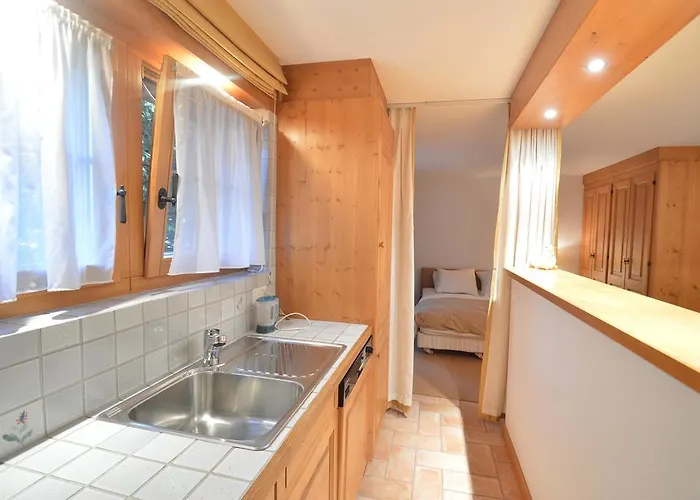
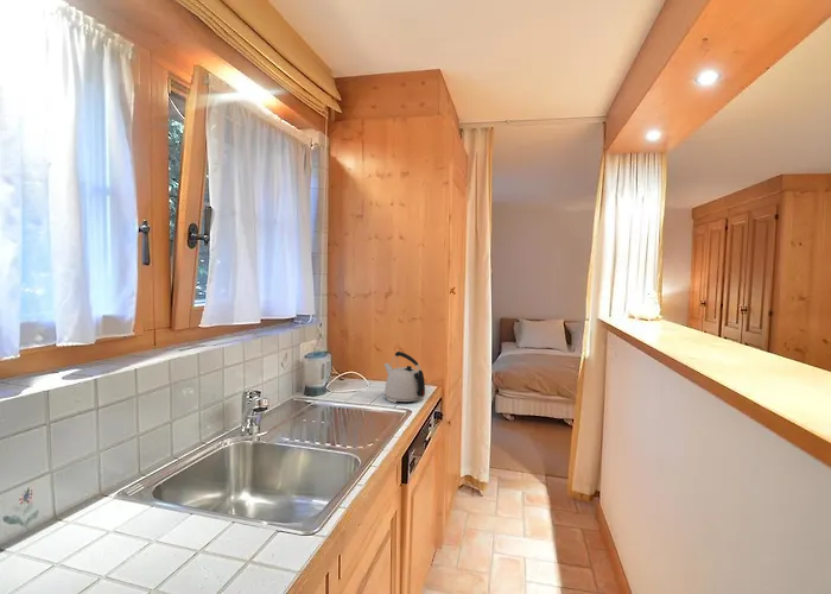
+ kettle [383,350,426,404]
